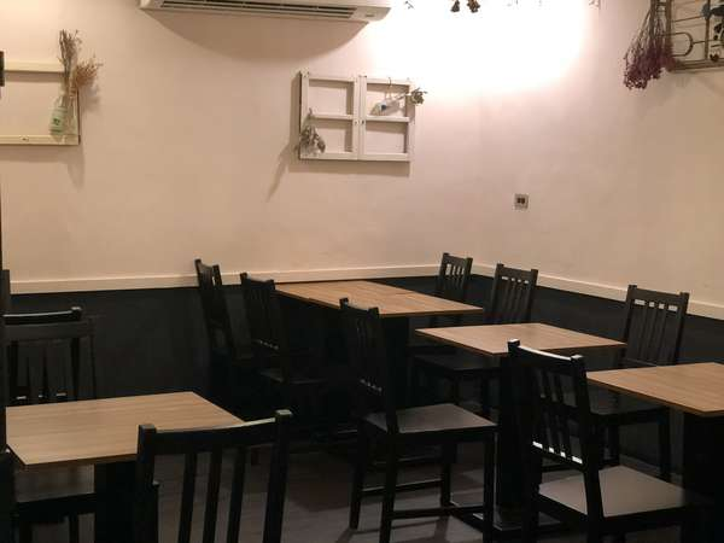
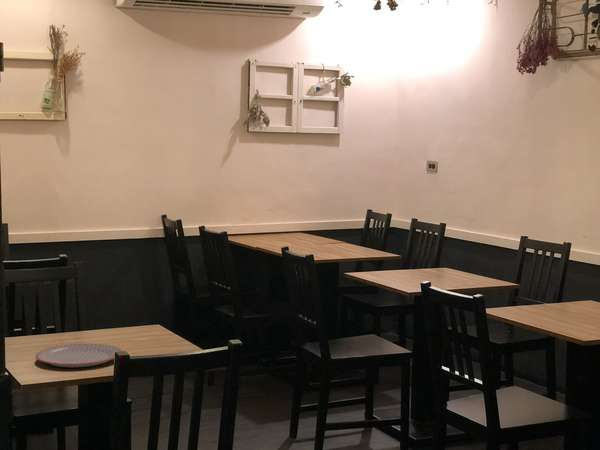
+ plate [35,343,123,368]
